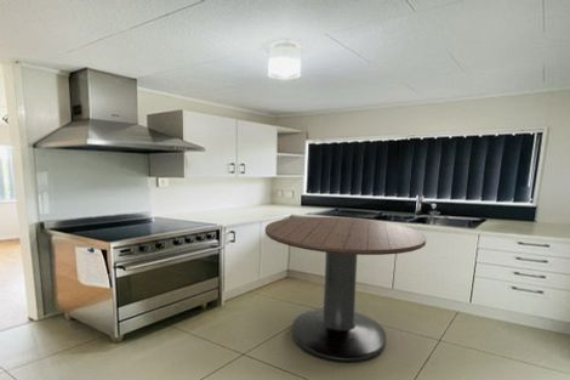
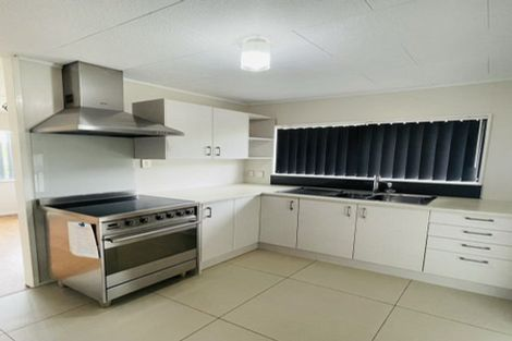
- dining table [264,216,427,364]
